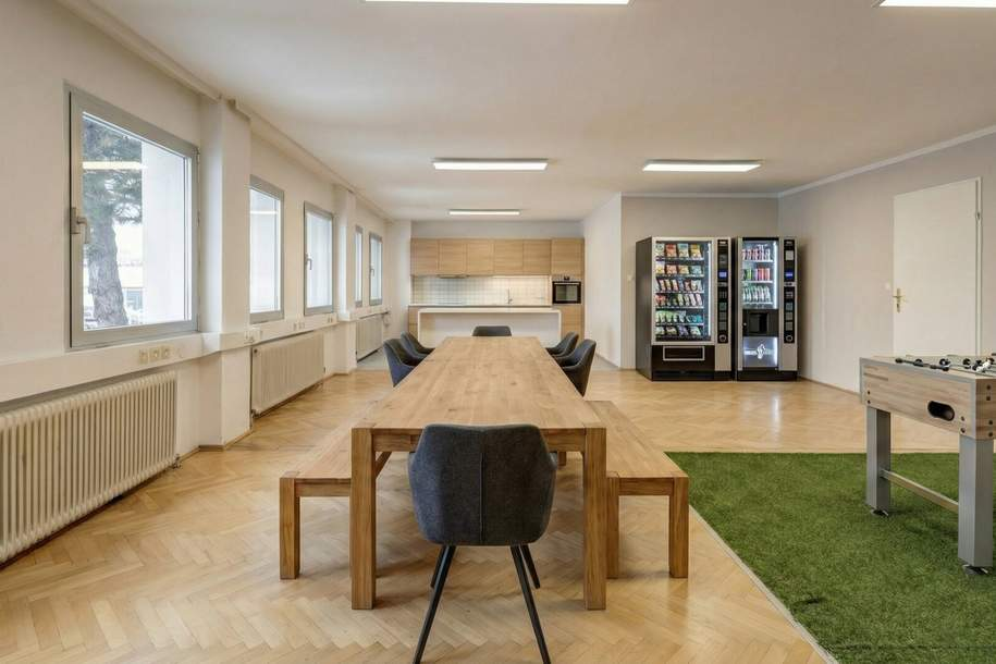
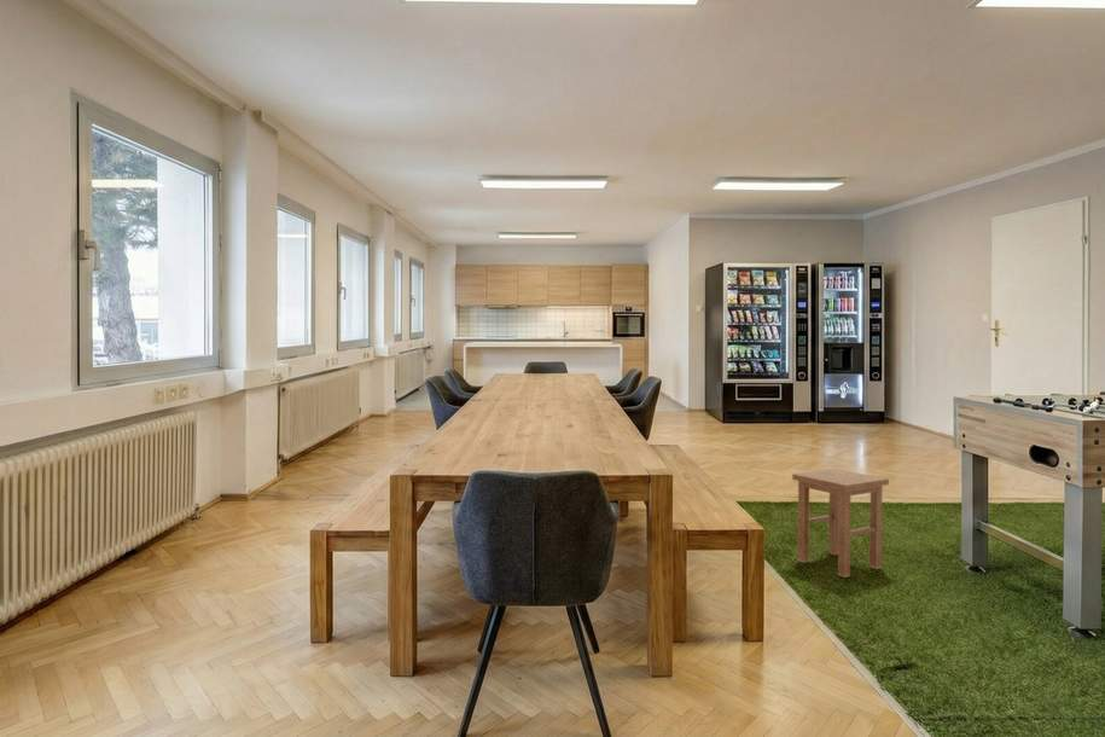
+ stool [791,468,890,579]
